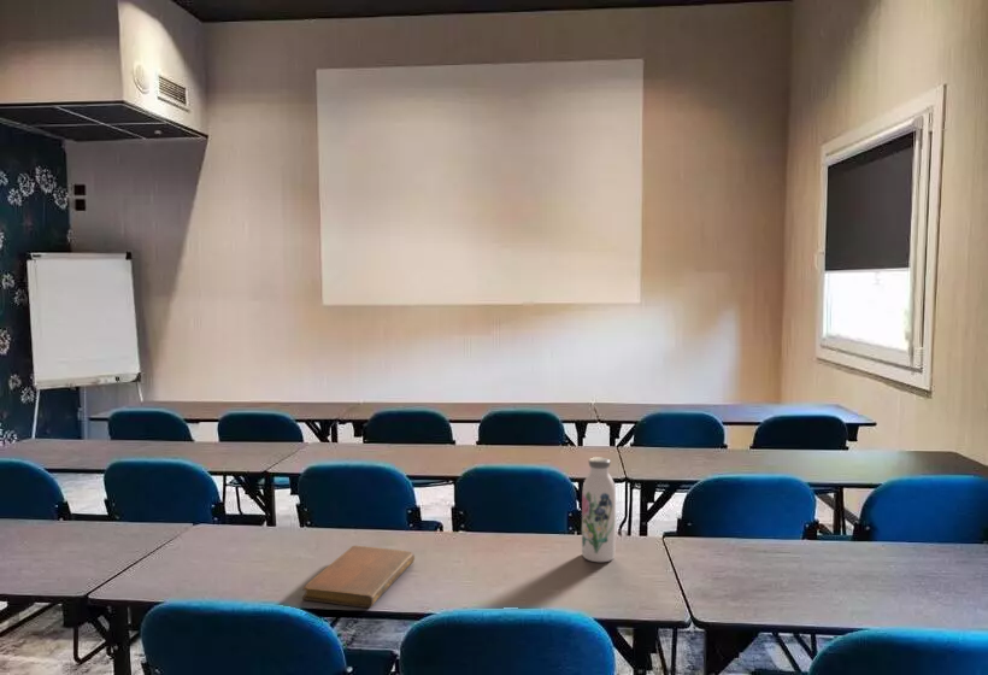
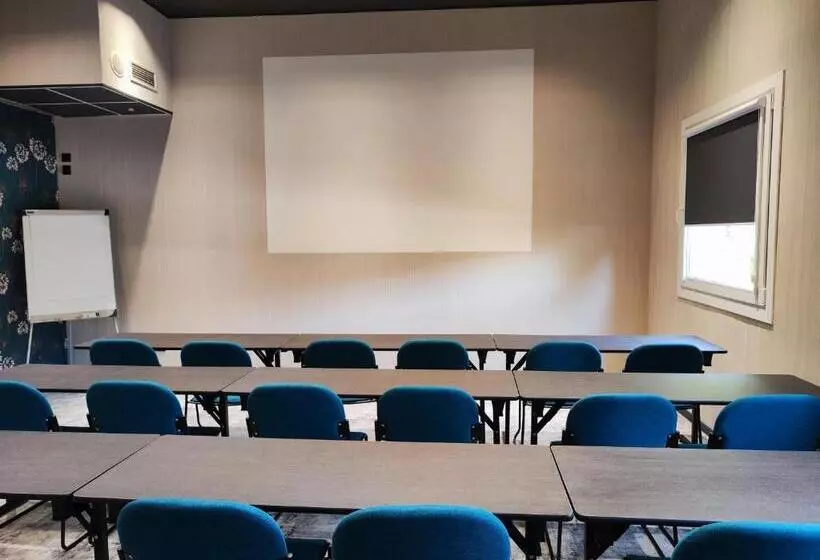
- notebook [301,545,416,609]
- water bottle [581,456,617,563]
